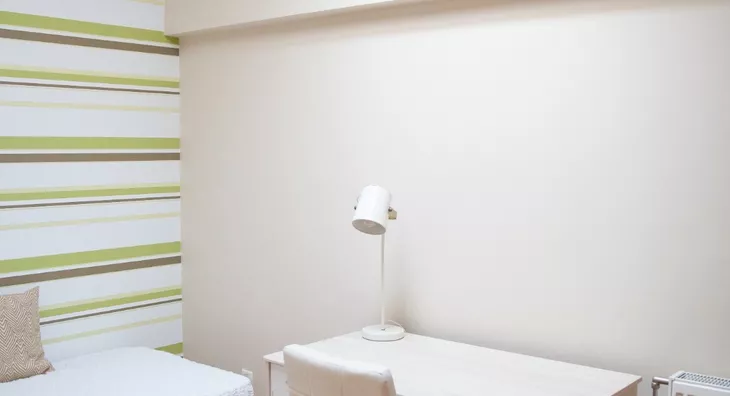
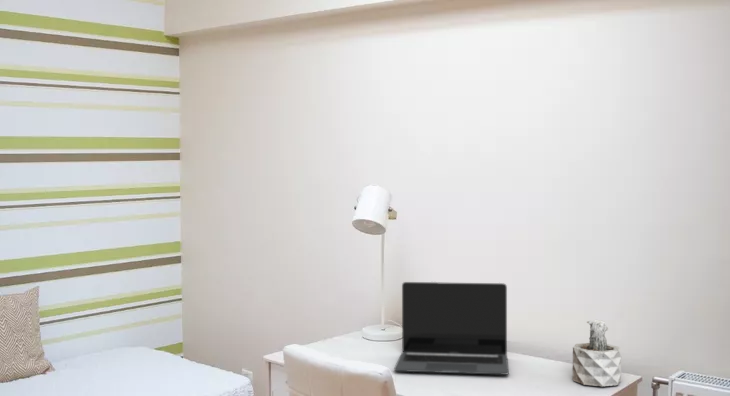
+ laptop [393,281,510,376]
+ succulent plant [571,319,622,388]
